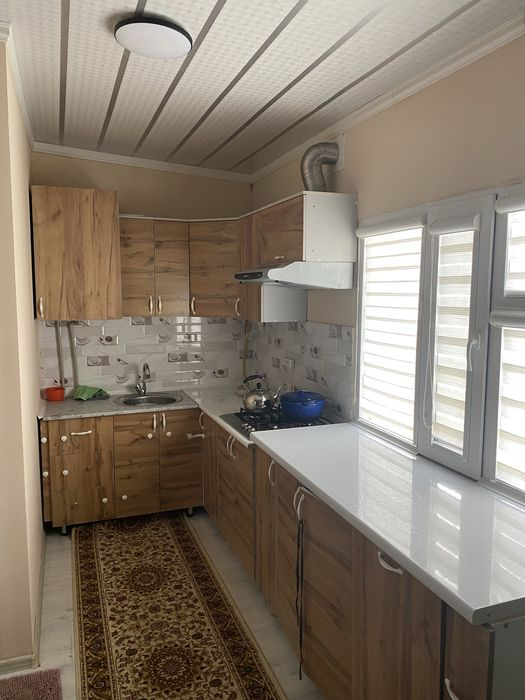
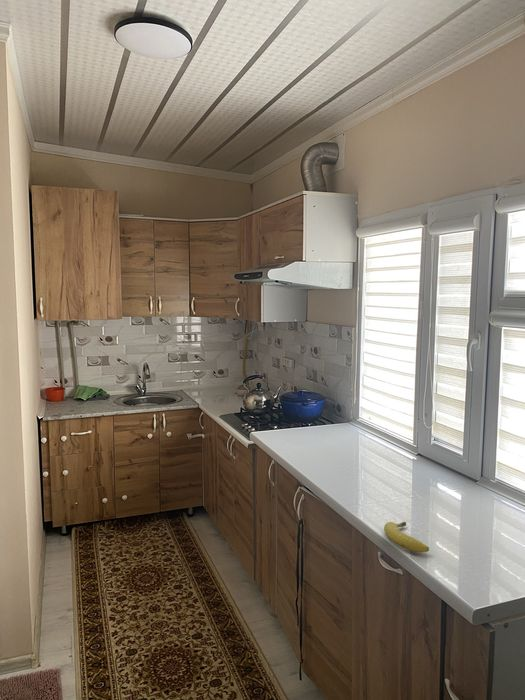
+ fruit [383,521,430,553]
